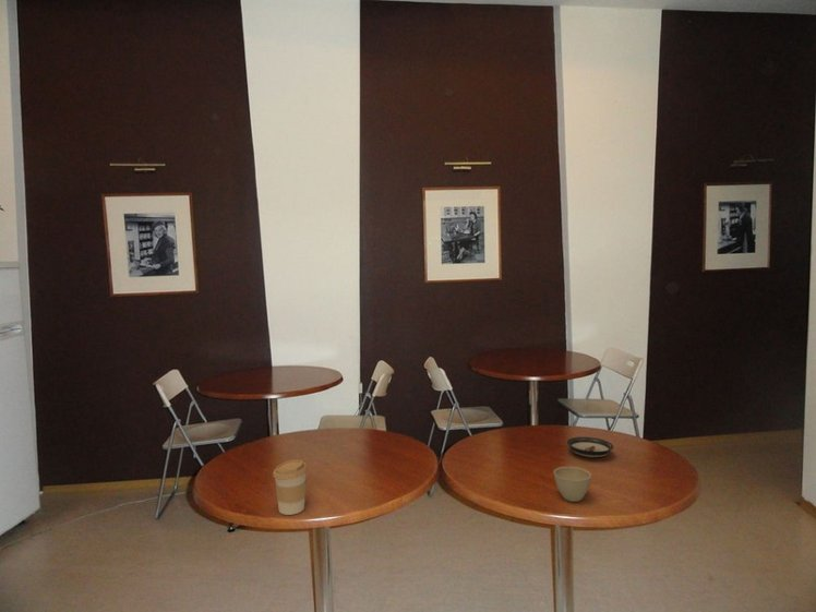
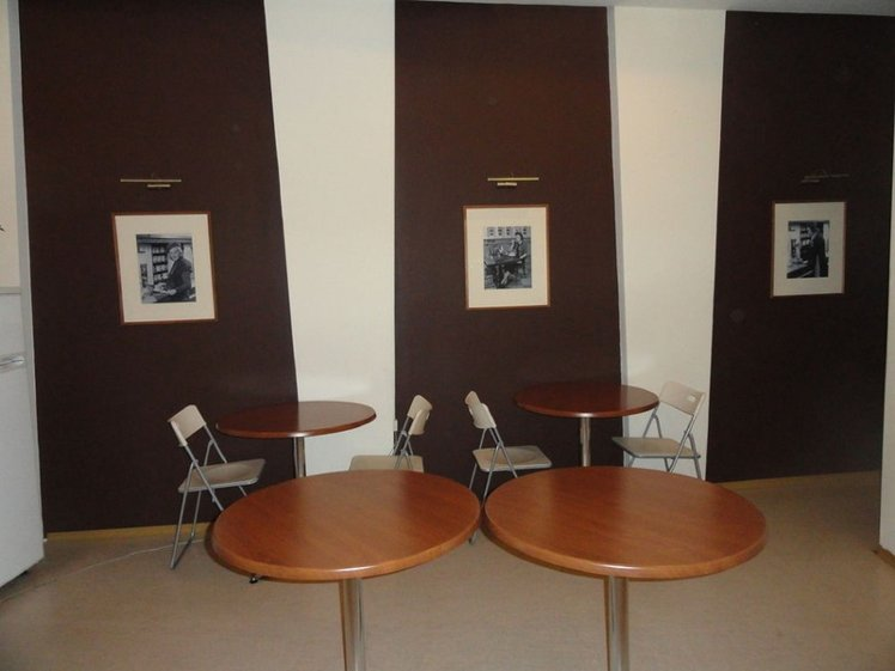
- coffee cup [272,459,309,516]
- flower pot [553,466,592,503]
- saucer [566,436,614,459]
